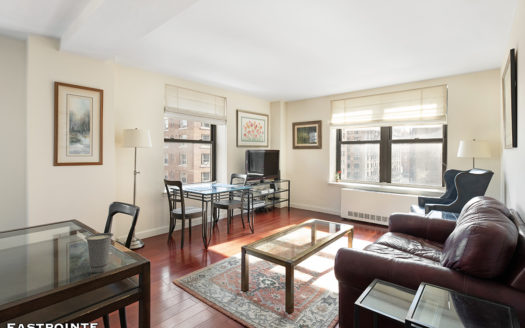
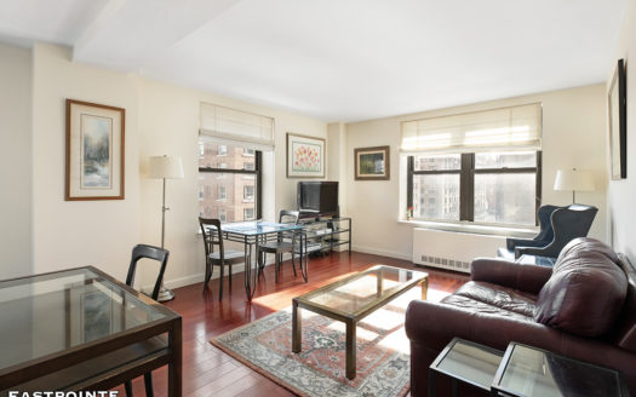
- cup [84,232,114,274]
